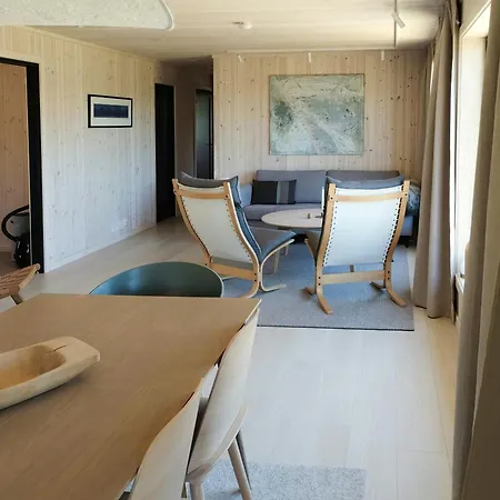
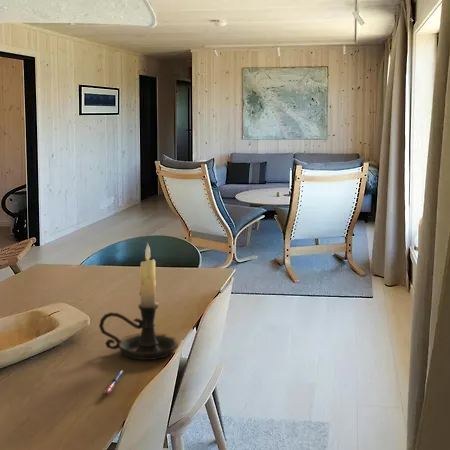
+ candle holder [98,242,179,361]
+ pen [103,369,125,396]
